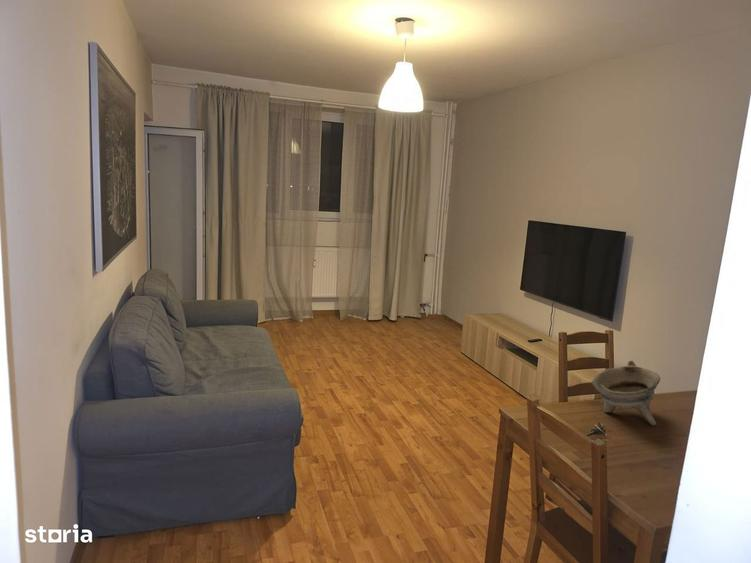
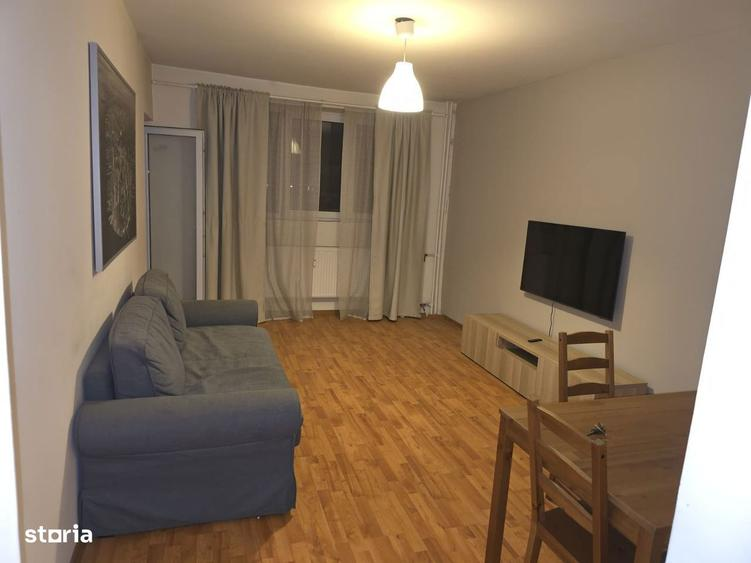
- bowl [591,360,661,427]
